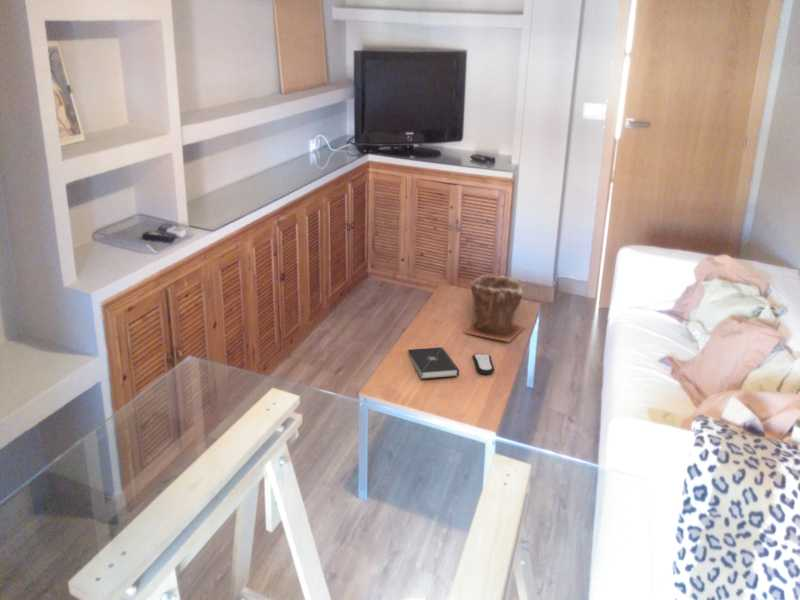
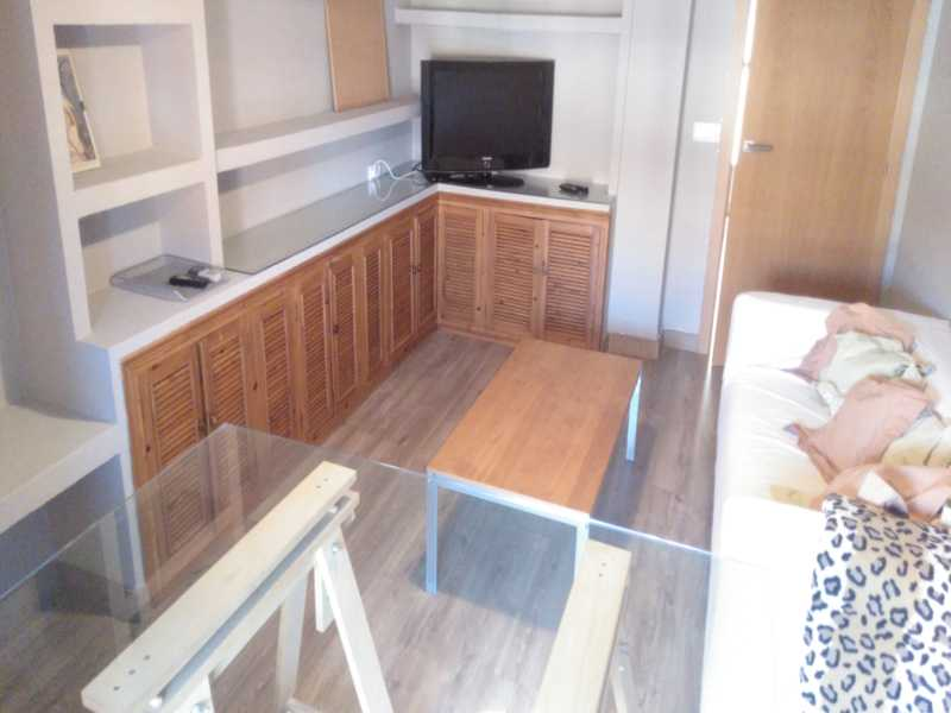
- remote control [471,353,495,375]
- plant pot [462,274,526,343]
- book [407,346,460,380]
